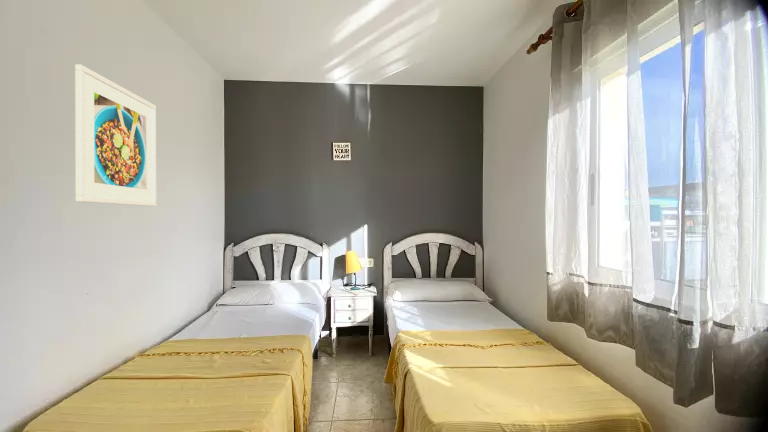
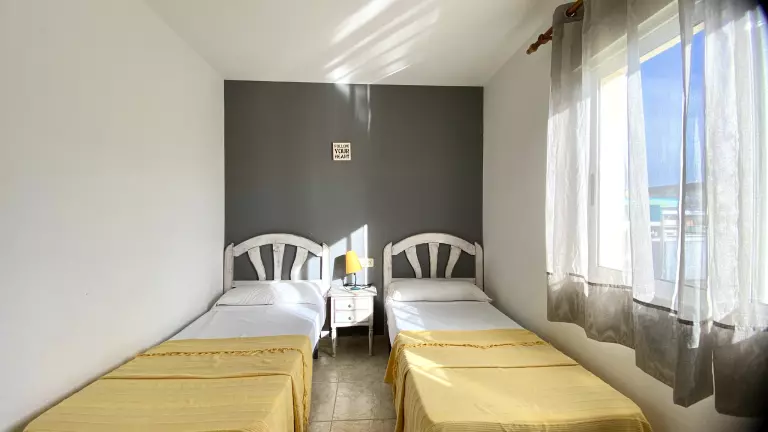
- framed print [74,63,157,207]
